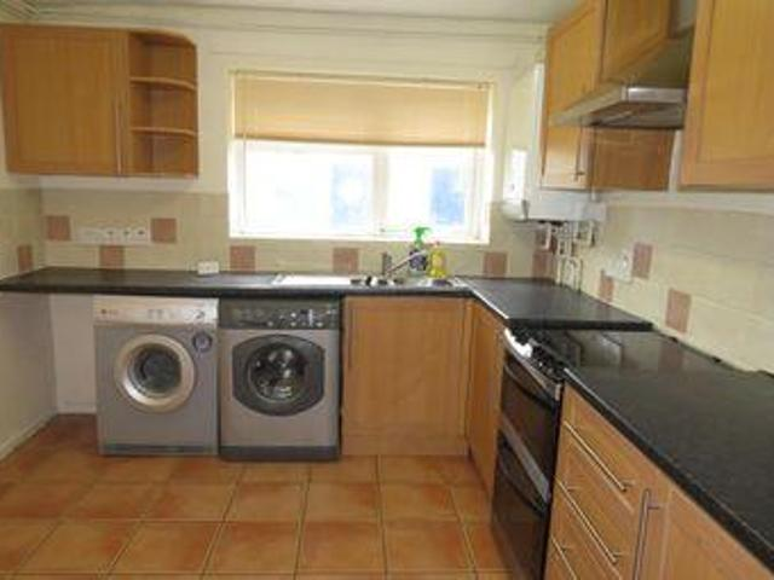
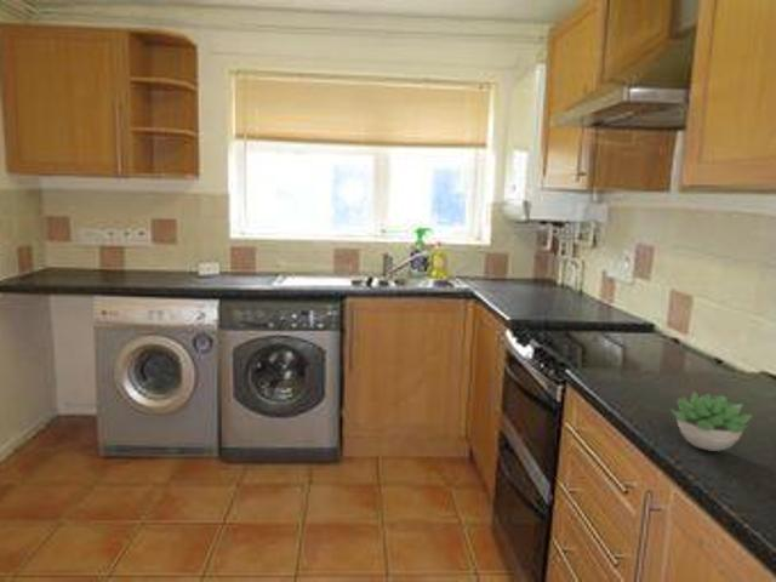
+ succulent plant [668,390,753,452]
